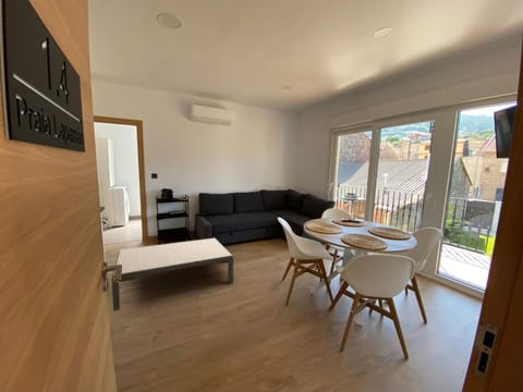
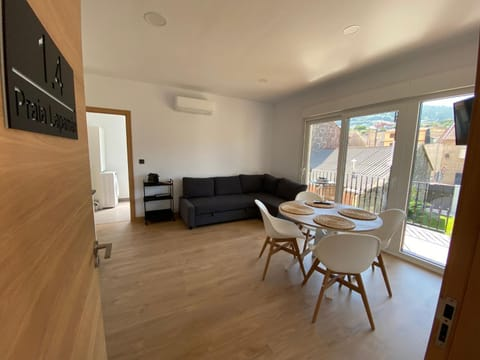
- coffee table [111,237,234,313]
